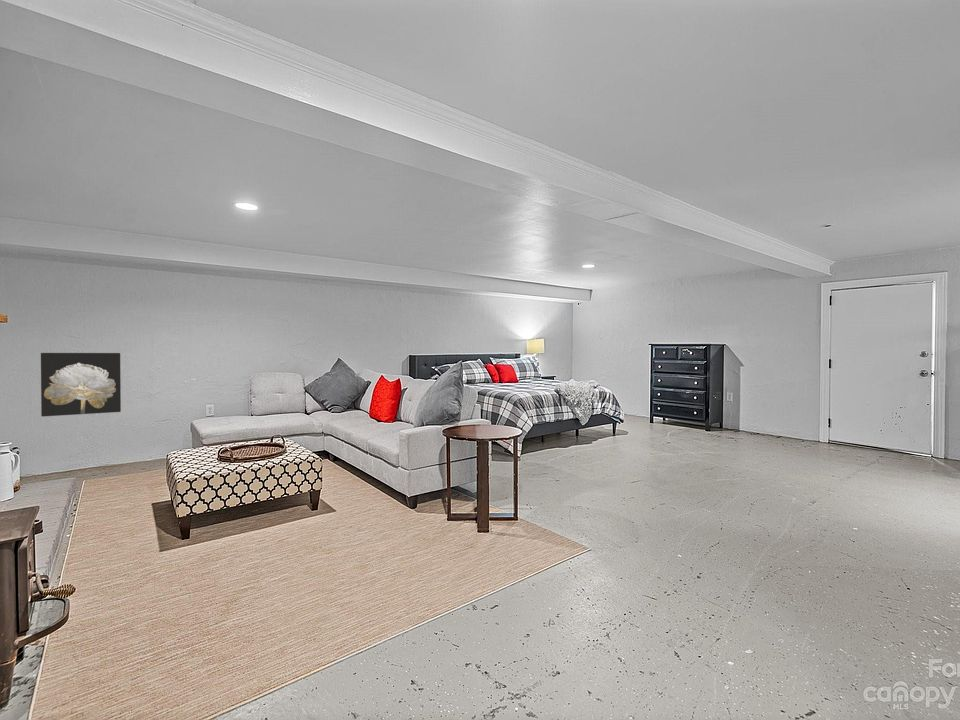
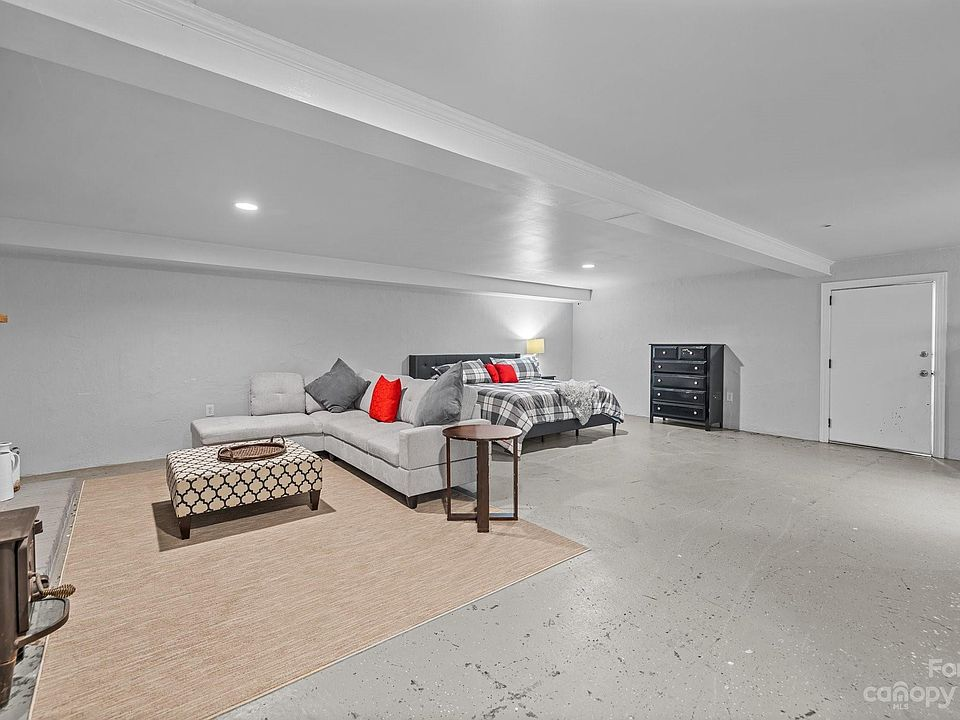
- wall art [40,352,122,417]
